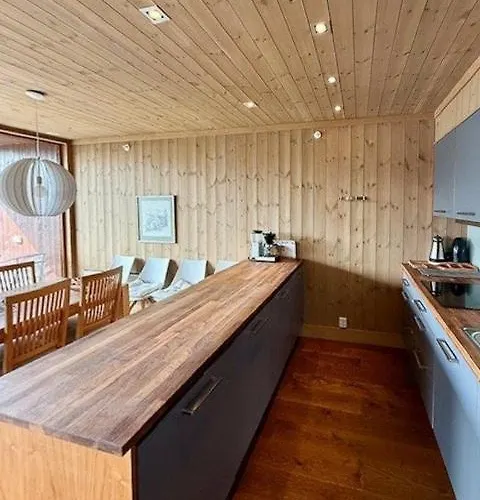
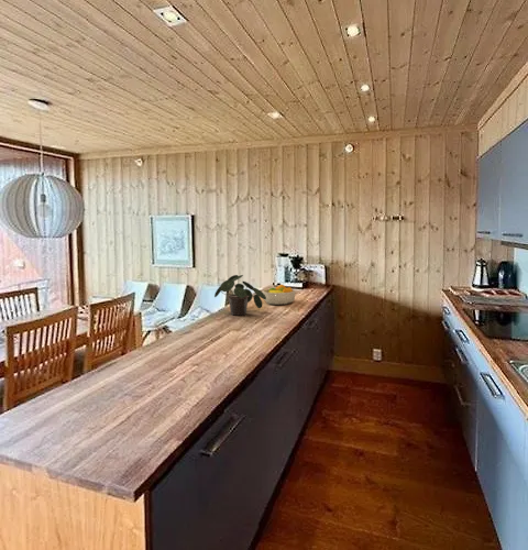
+ fruit bowl [262,284,296,306]
+ potted plant [213,274,266,316]
